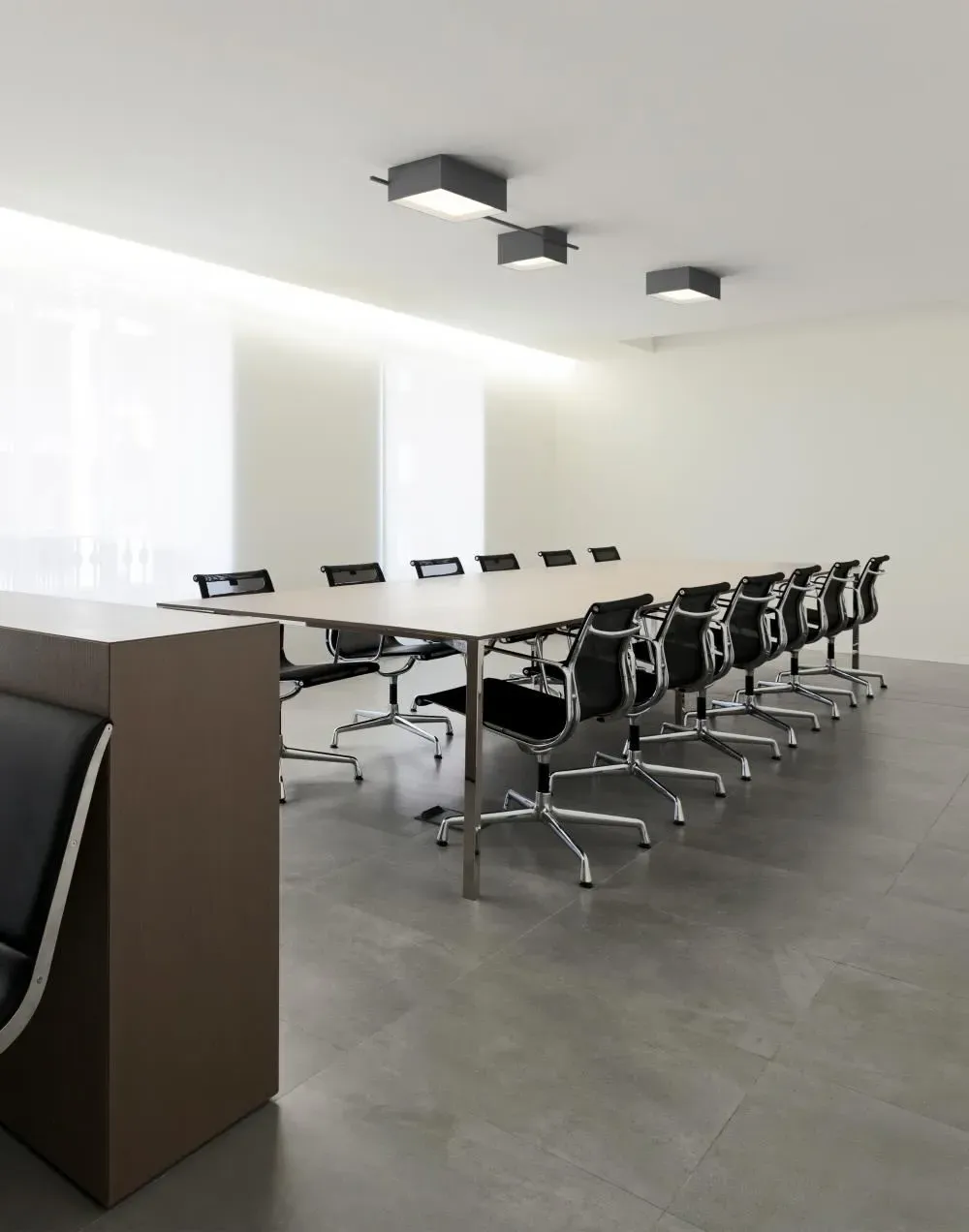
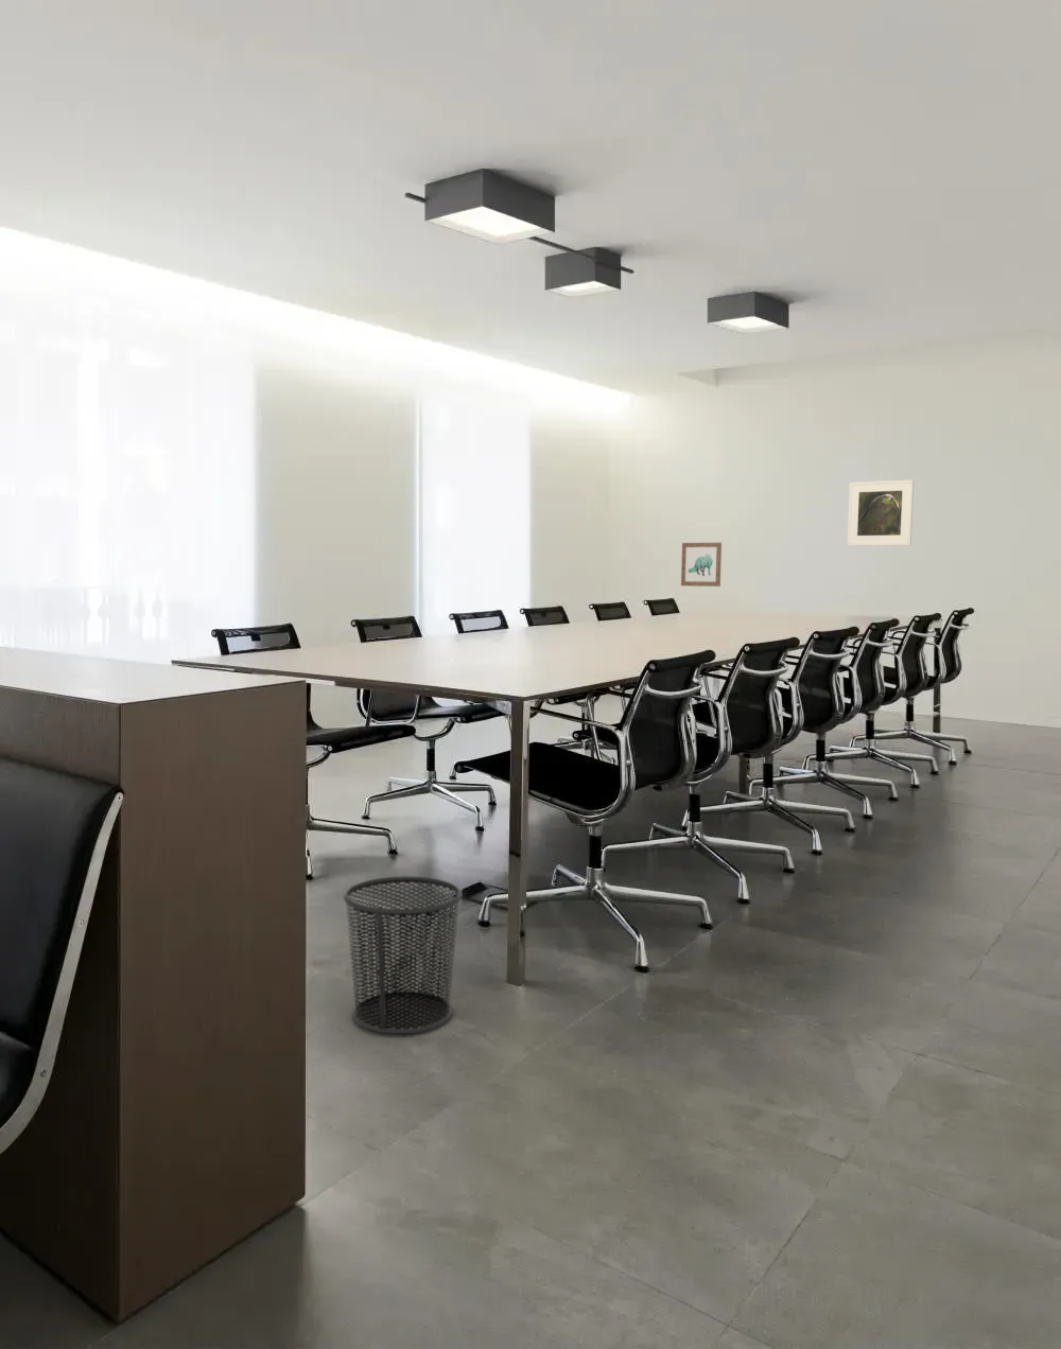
+ wall art [680,542,723,588]
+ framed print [845,479,914,547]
+ waste bin [343,875,463,1035]
